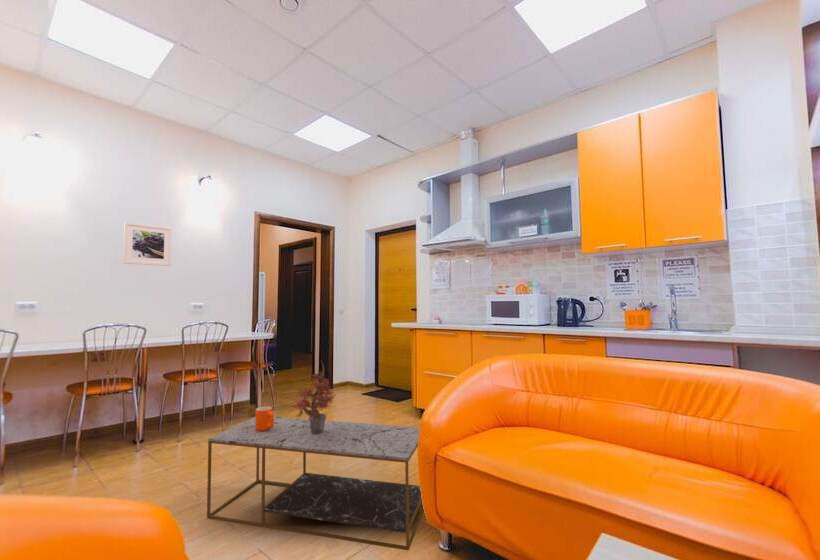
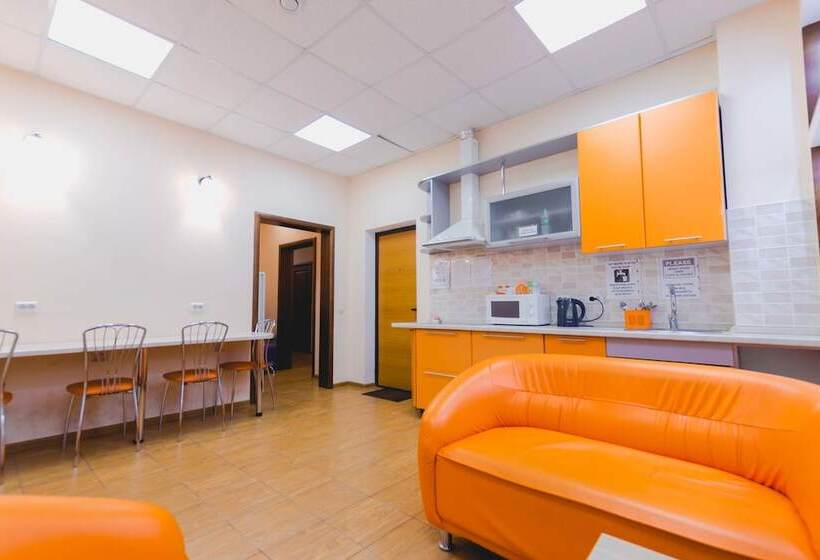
- coffee table [206,416,425,552]
- potted plant [289,360,338,434]
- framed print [122,221,173,267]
- mug [254,405,275,431]
